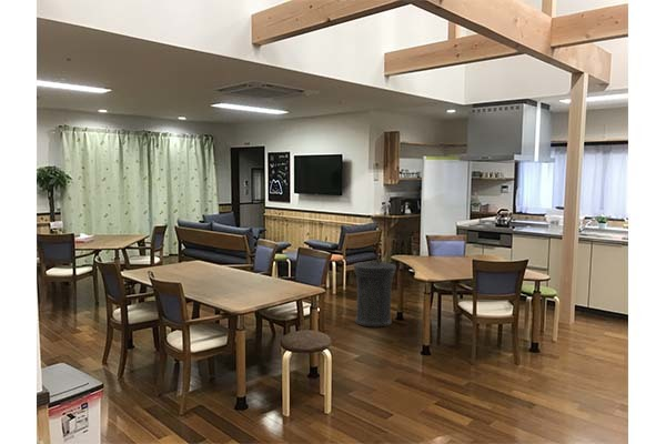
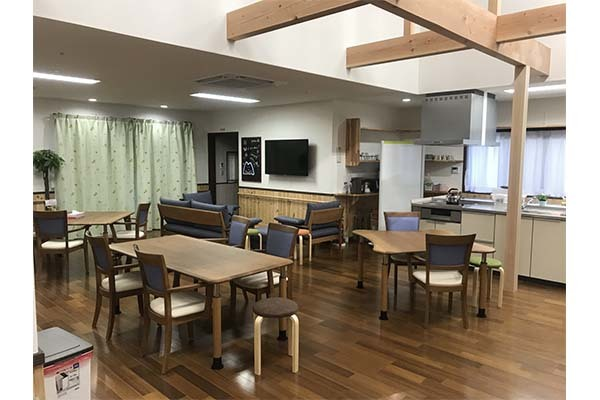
- trash can [352,259,397,329]
